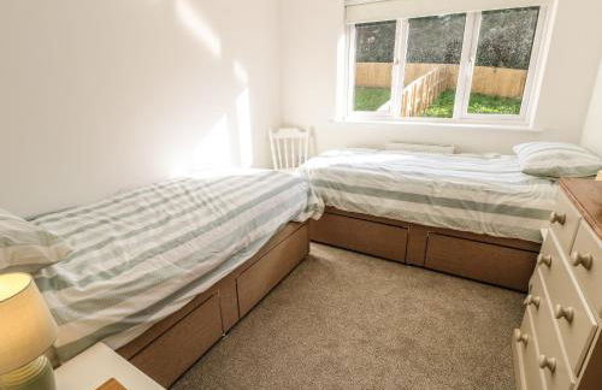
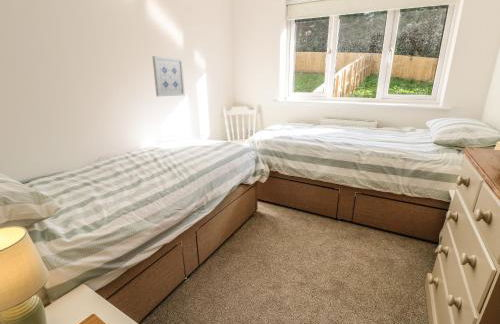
+ wall art [151,55,186,97]
